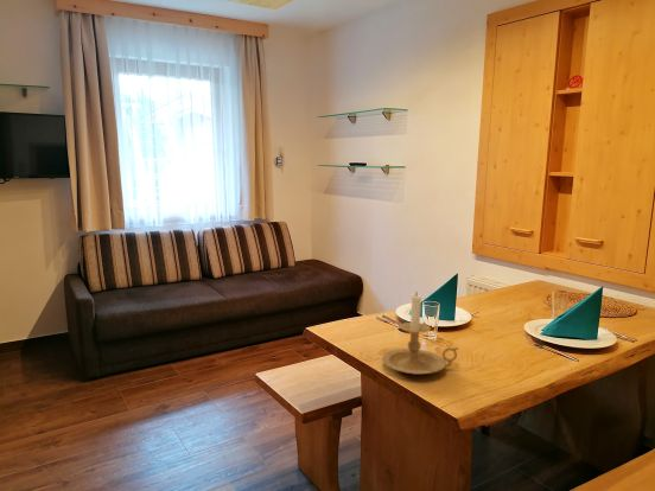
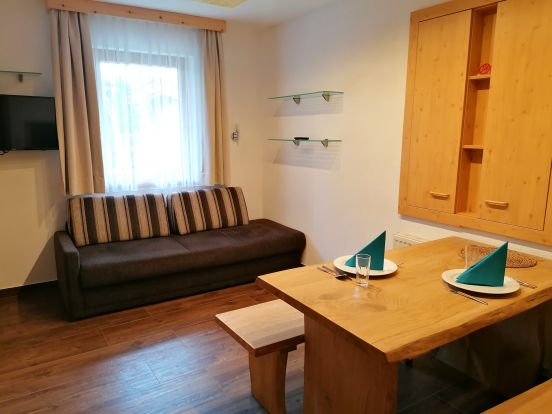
- candle holder [381,291,459,376]
